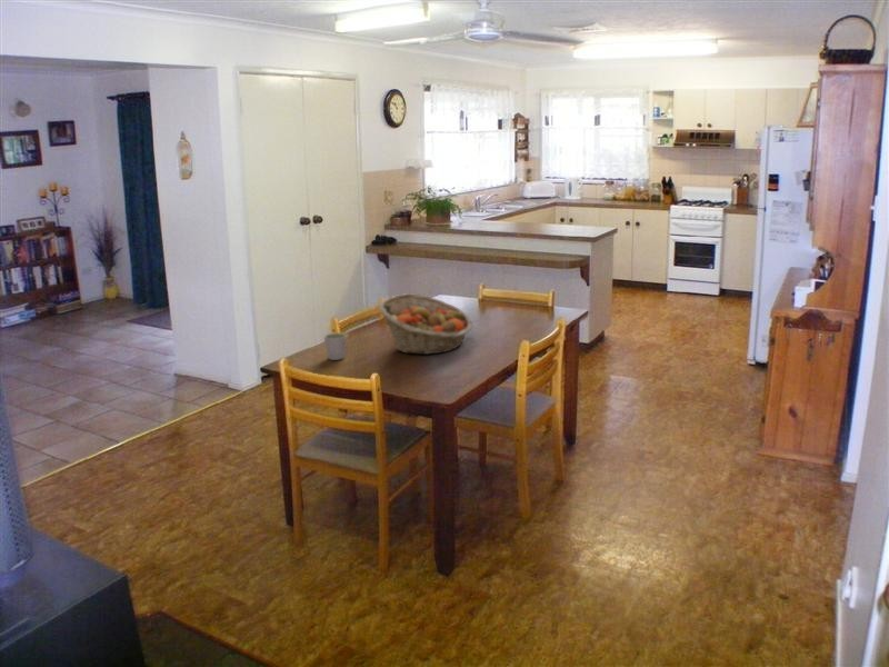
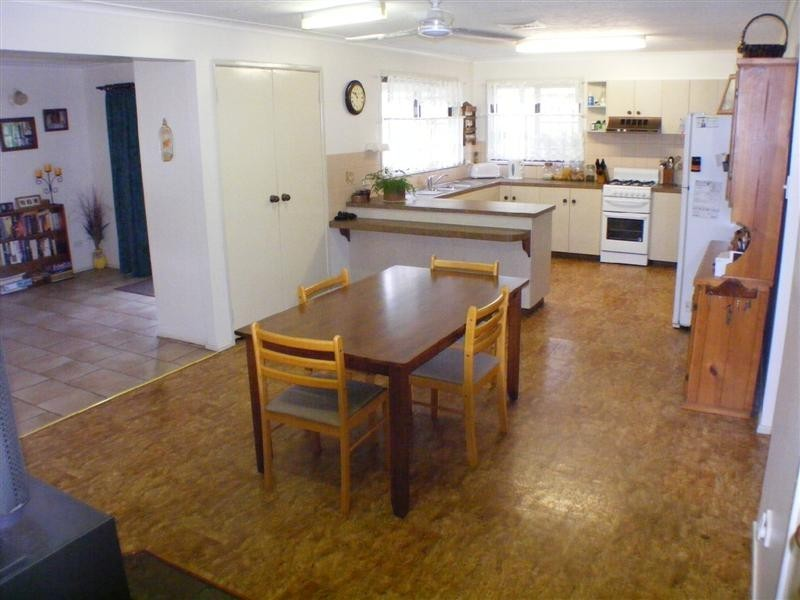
- fruit basket [378,292,473,356]
- mug [323,332,348,361]
